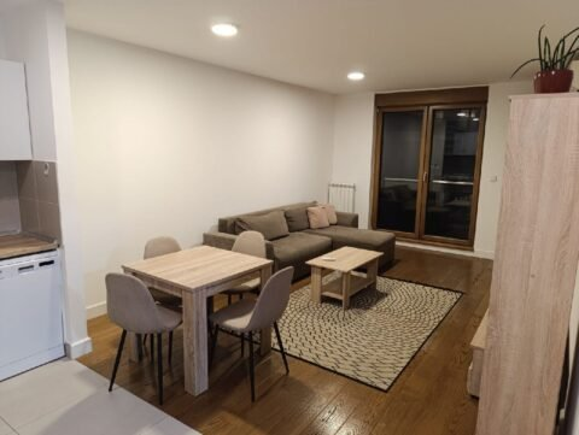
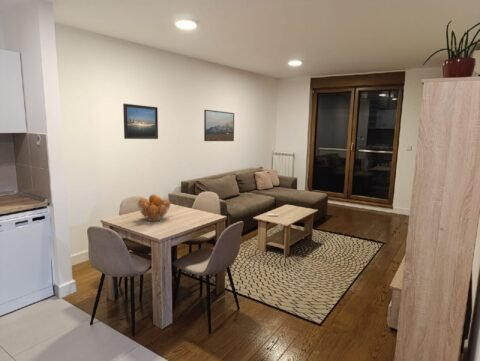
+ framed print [203,109,235,142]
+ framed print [122,103,159,140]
+ fruit basket [136,193,172,222]
